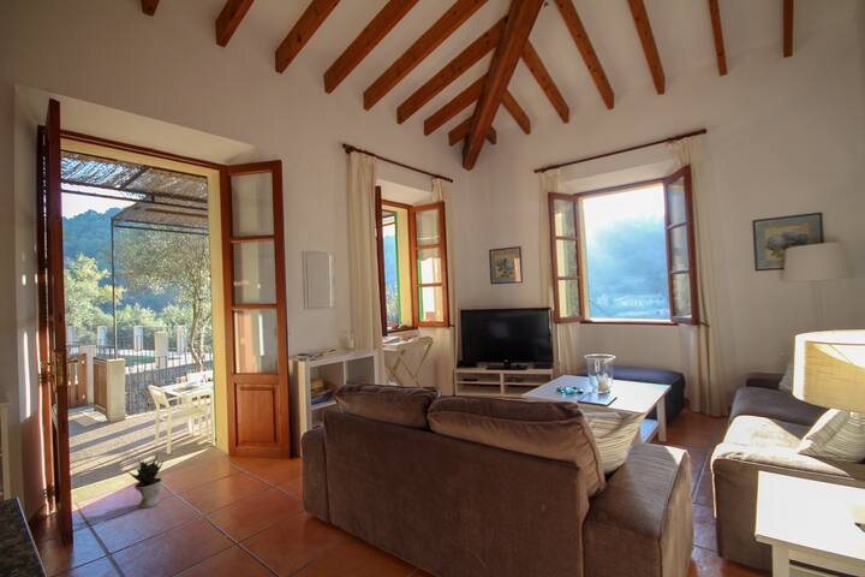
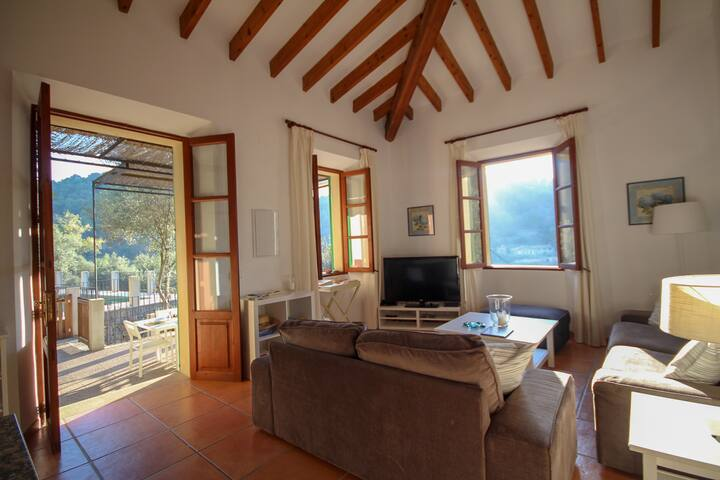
- potted plant [125,454,165,508]
